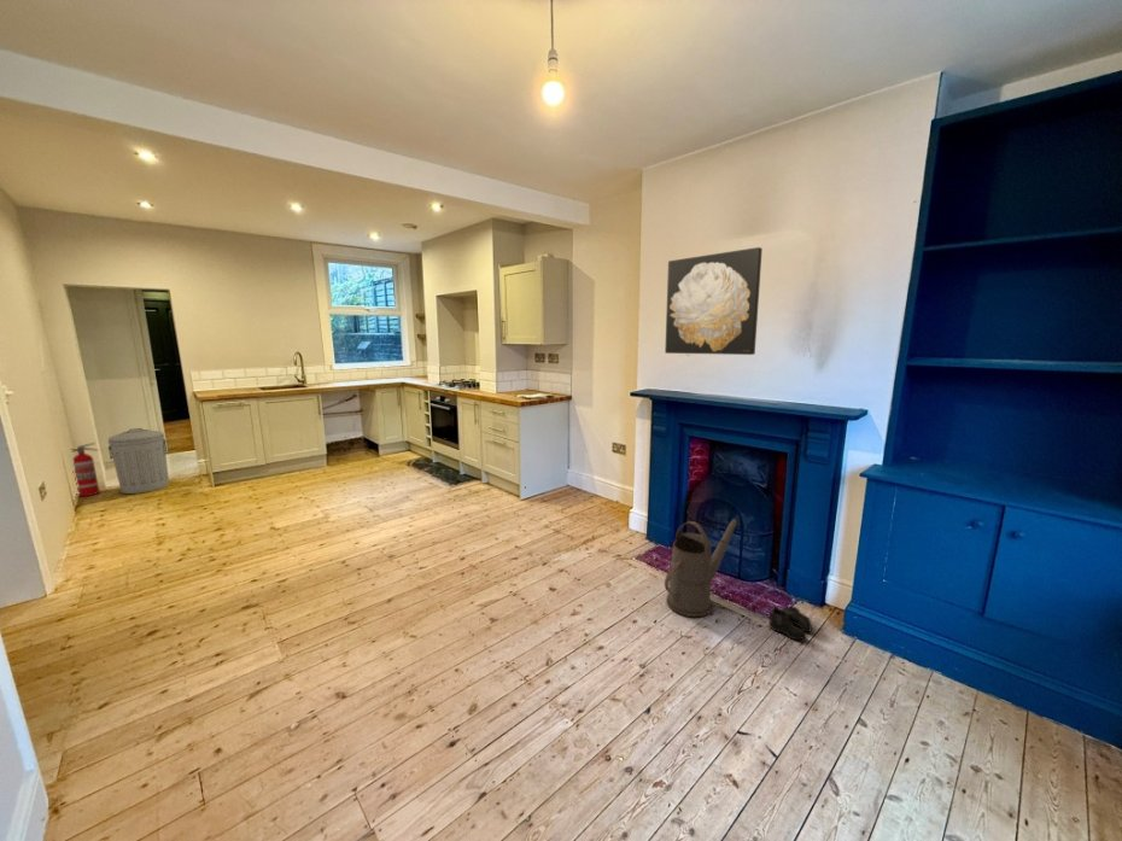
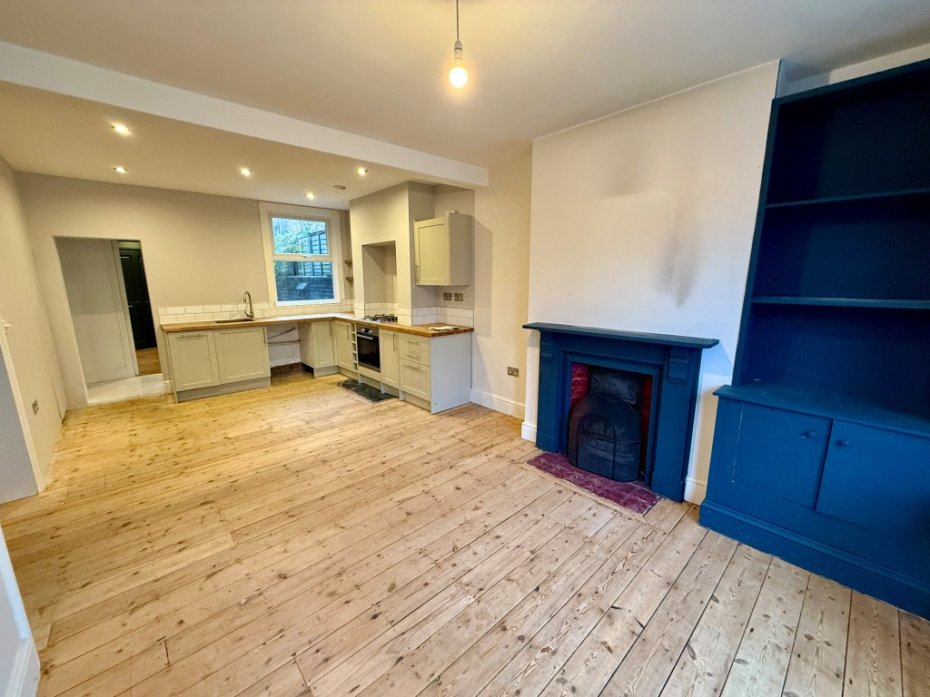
- watering can [664,518,738,618]
- boots [769,605,813,641]
- trash can [106,427,170,495]
- wall art [664,246,764,356]
- fire extinguisher [71,442,100,497]
